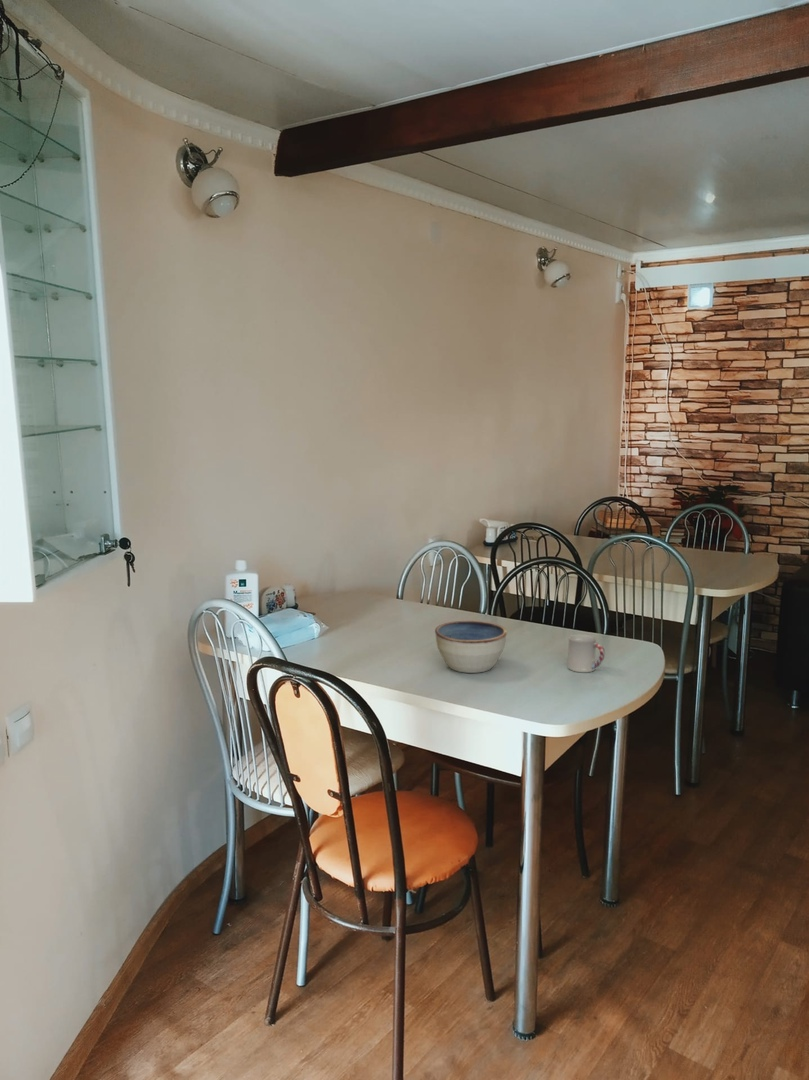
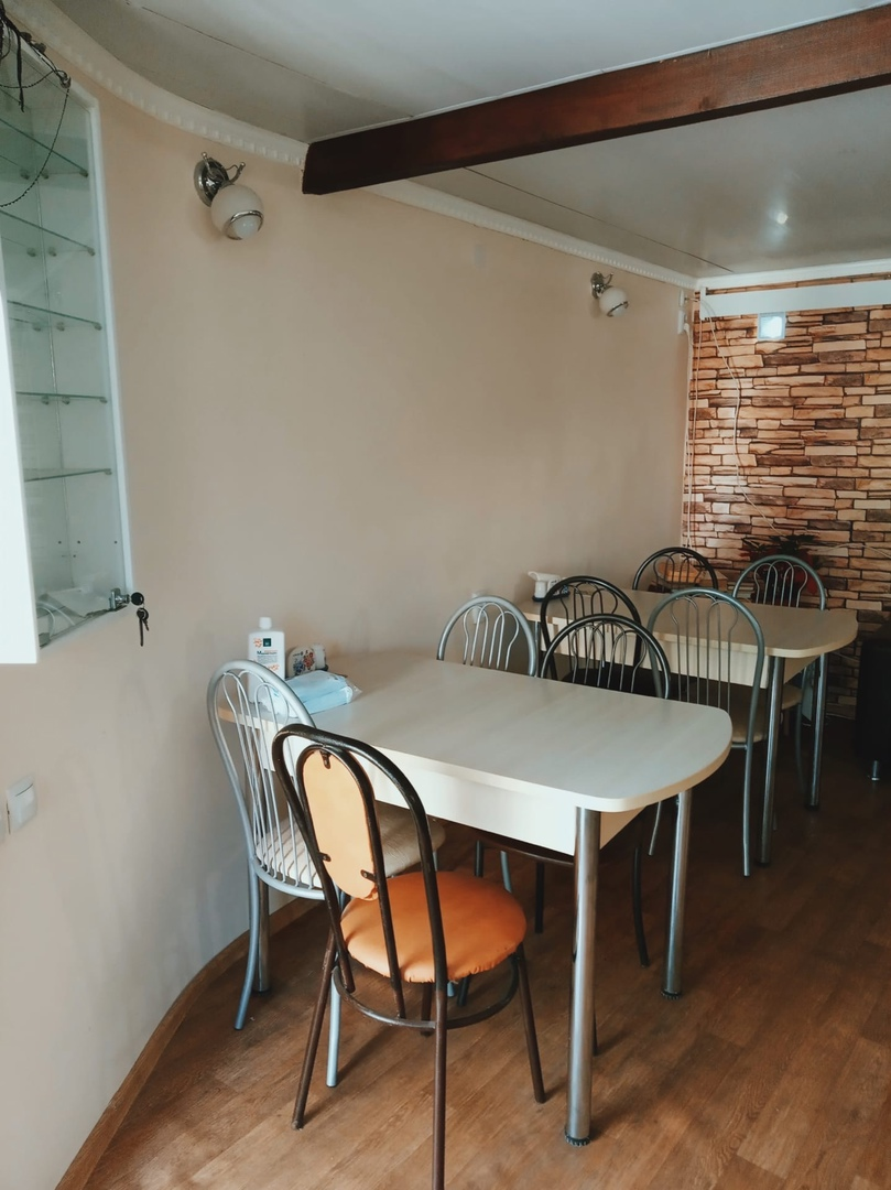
- bowl [434,620,508,674]
- cup [567,634,606,673]
